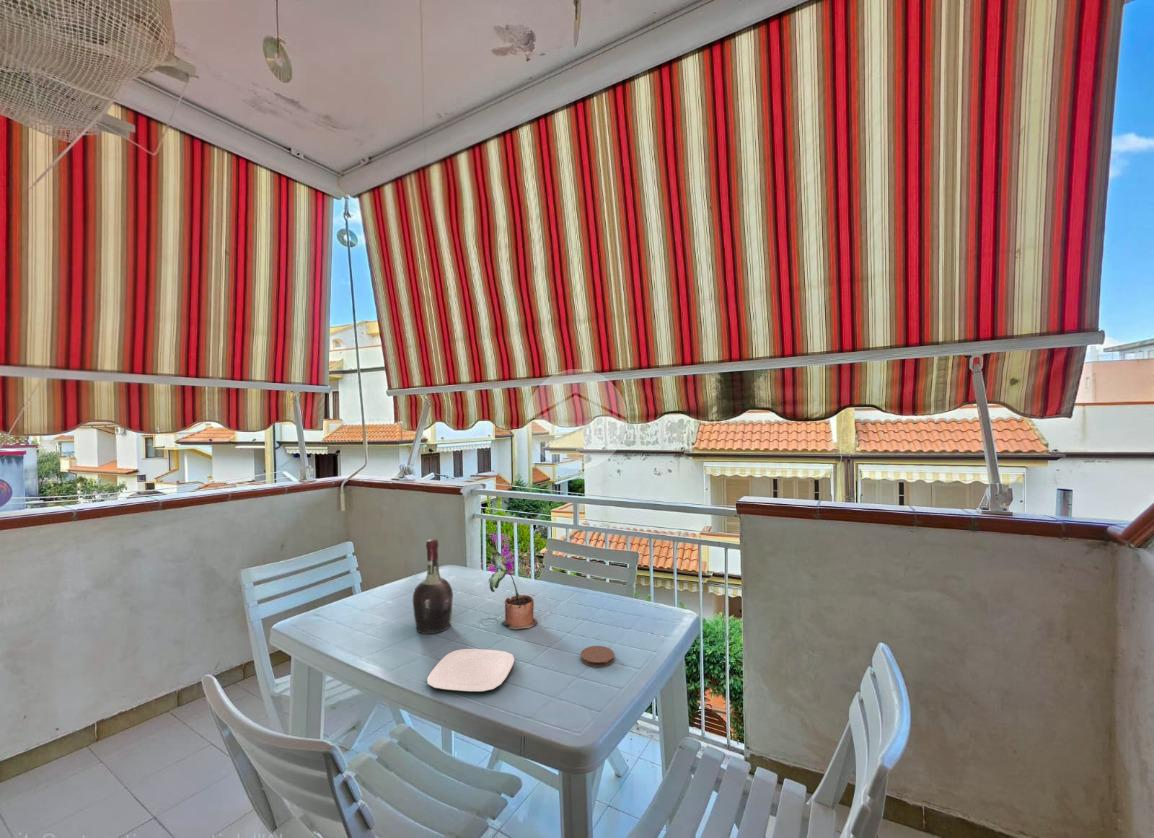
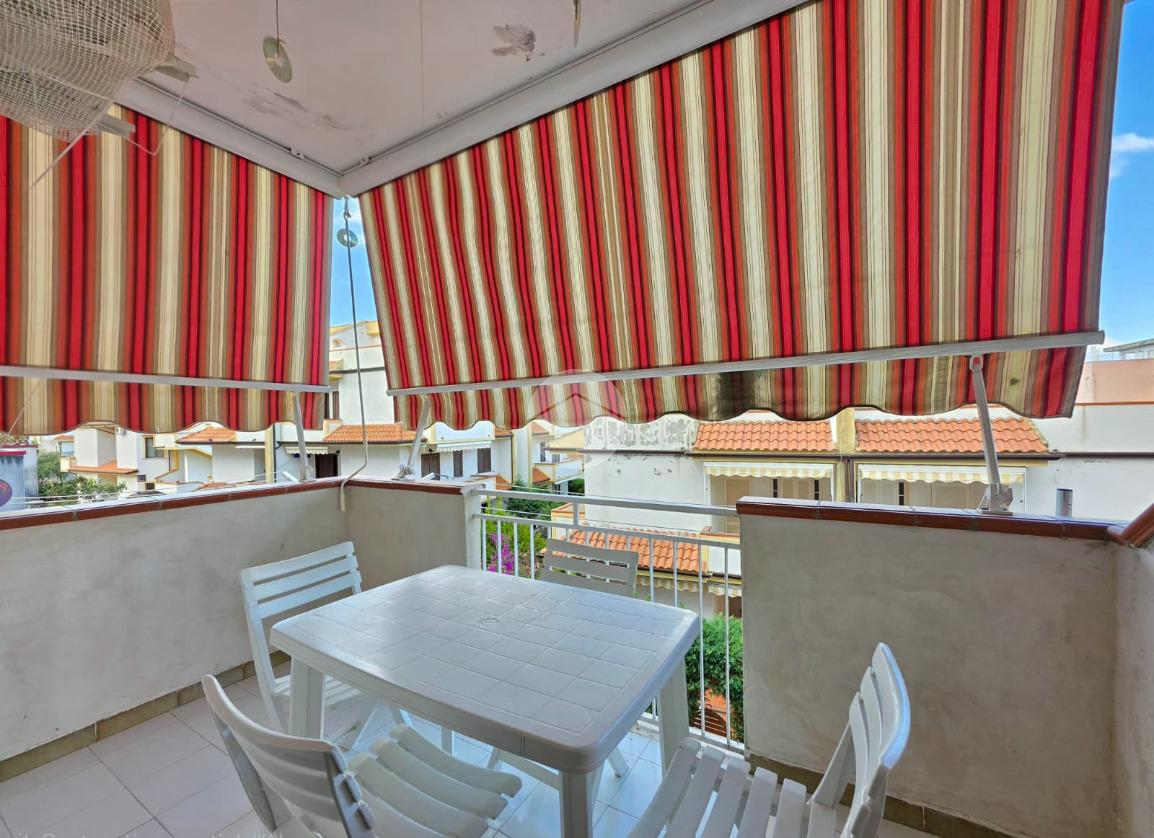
- potted plant [487,551,538,630]
- plate [426,648,516,693]
- coaster [580,645,615,668]
- cognac bottle [412,538,454,635]
